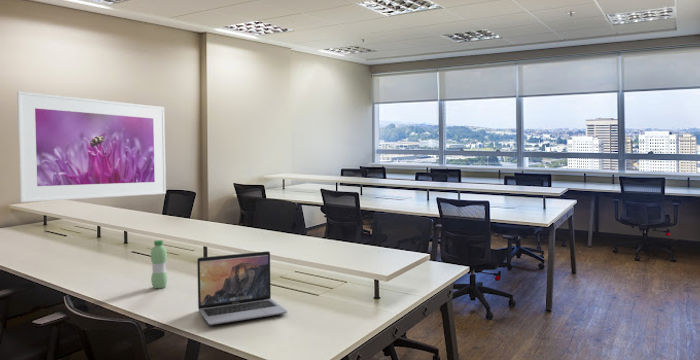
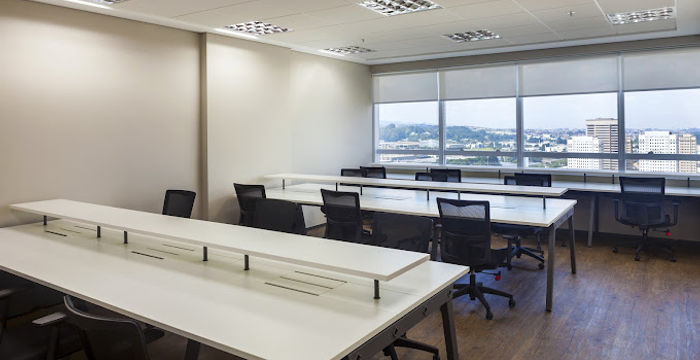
- water bottle [150,239,168,289]
- laptop [196,250,288,326]
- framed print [16,90,167,203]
